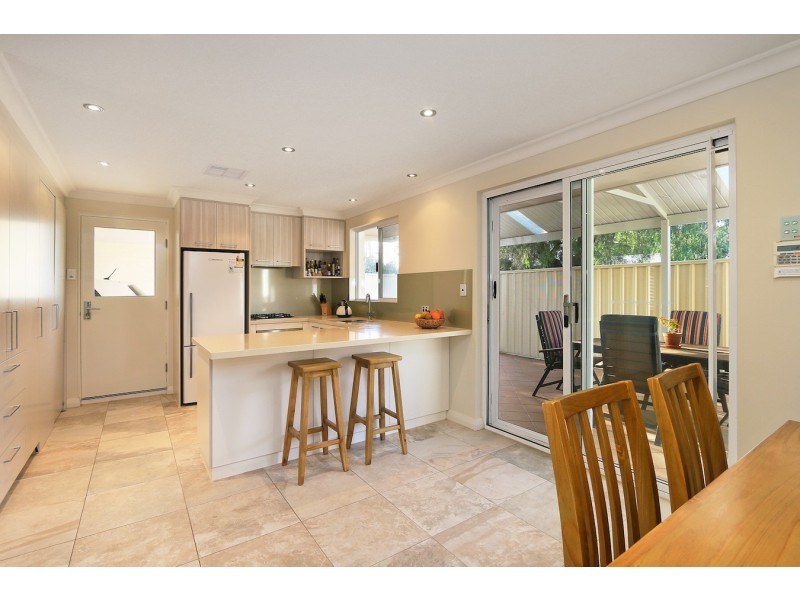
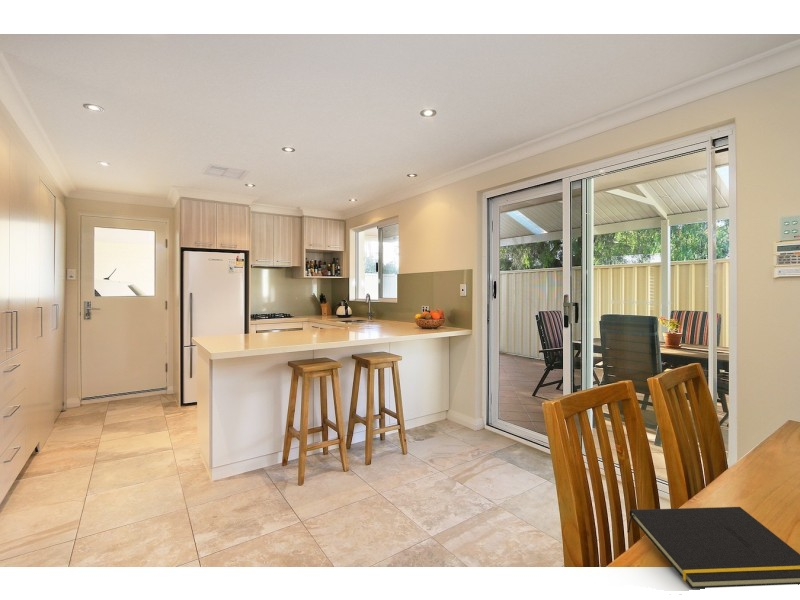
+ notepad [626,506,800,590]
